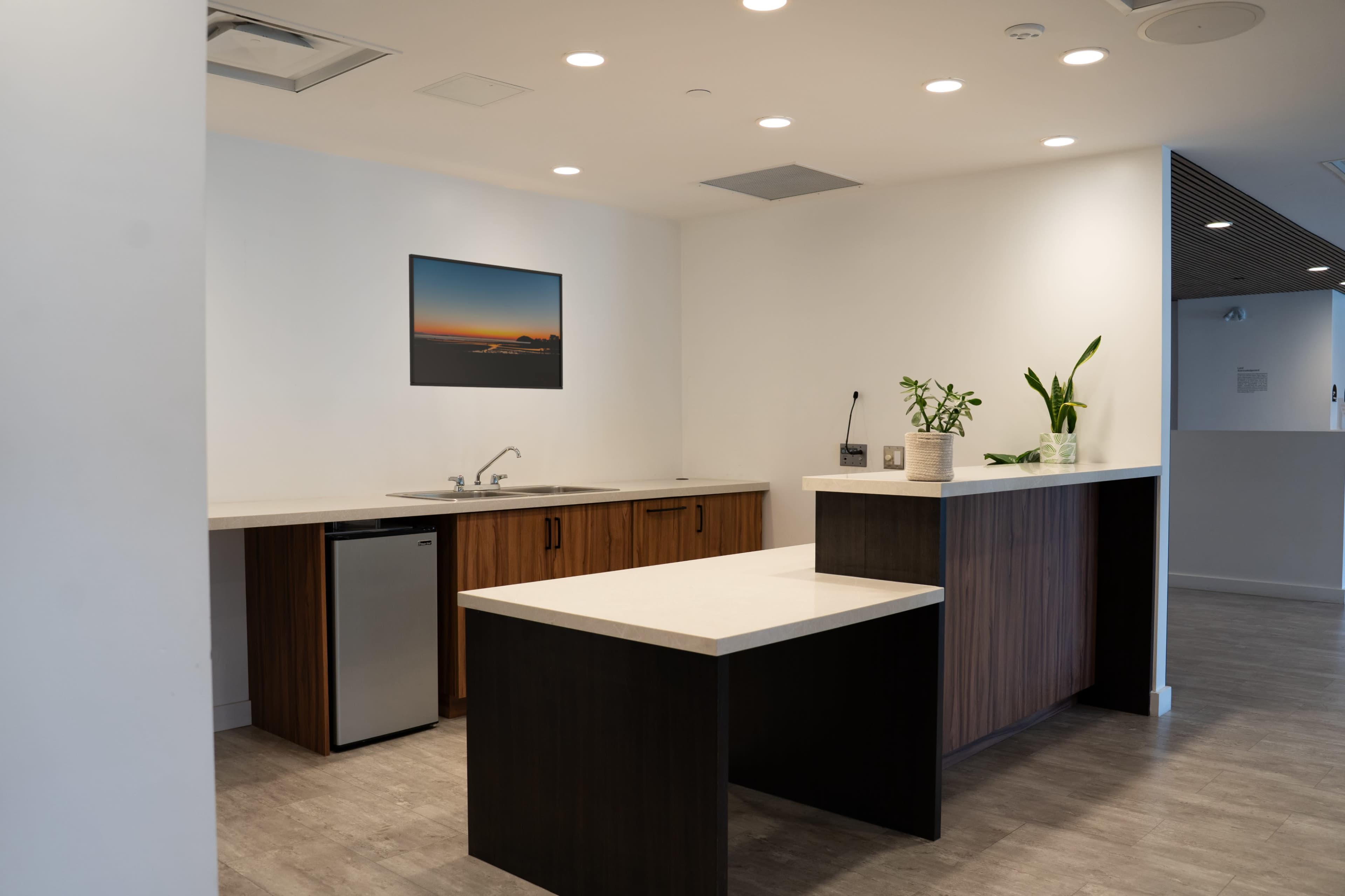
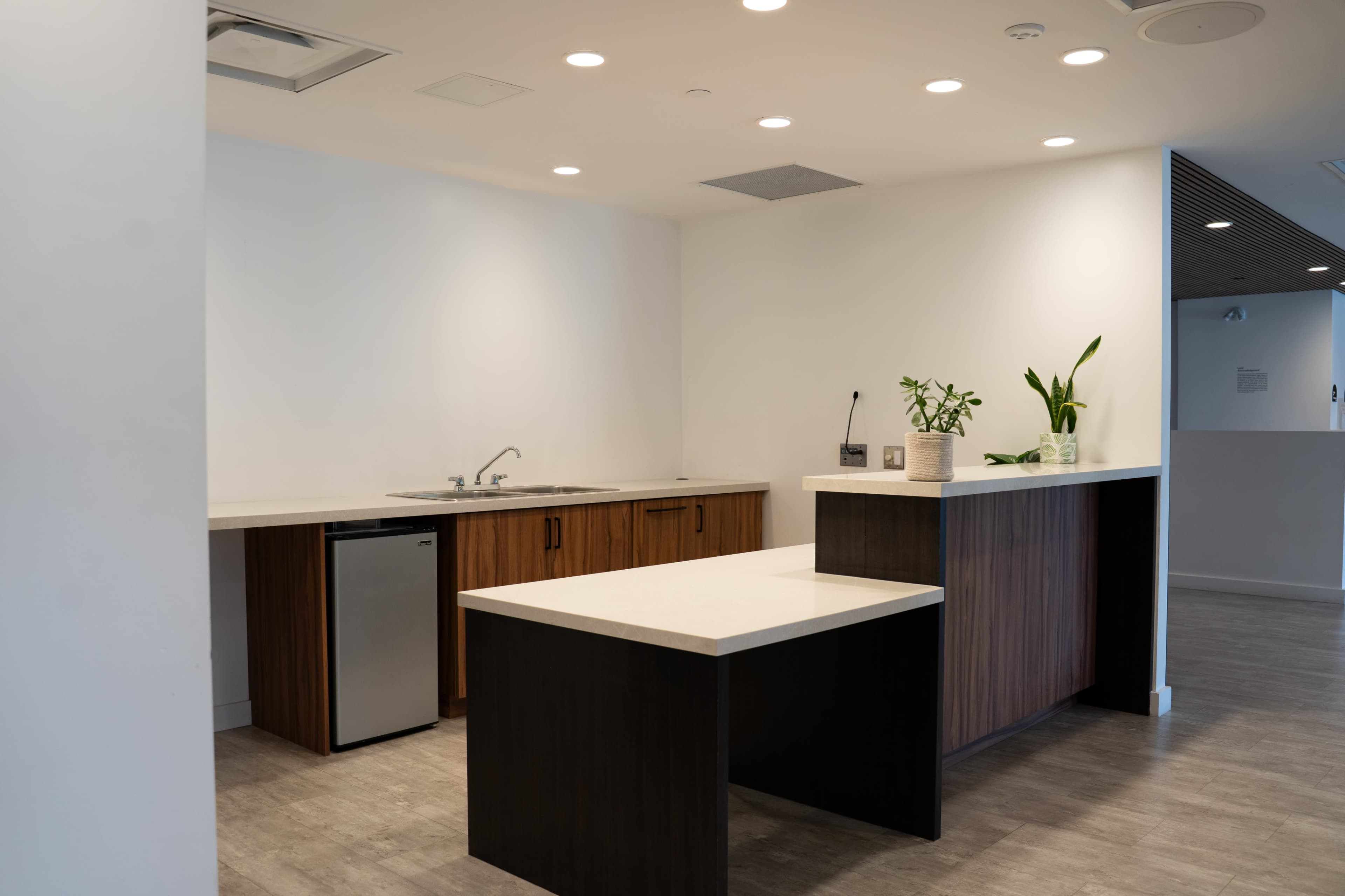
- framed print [408,253,563,390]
